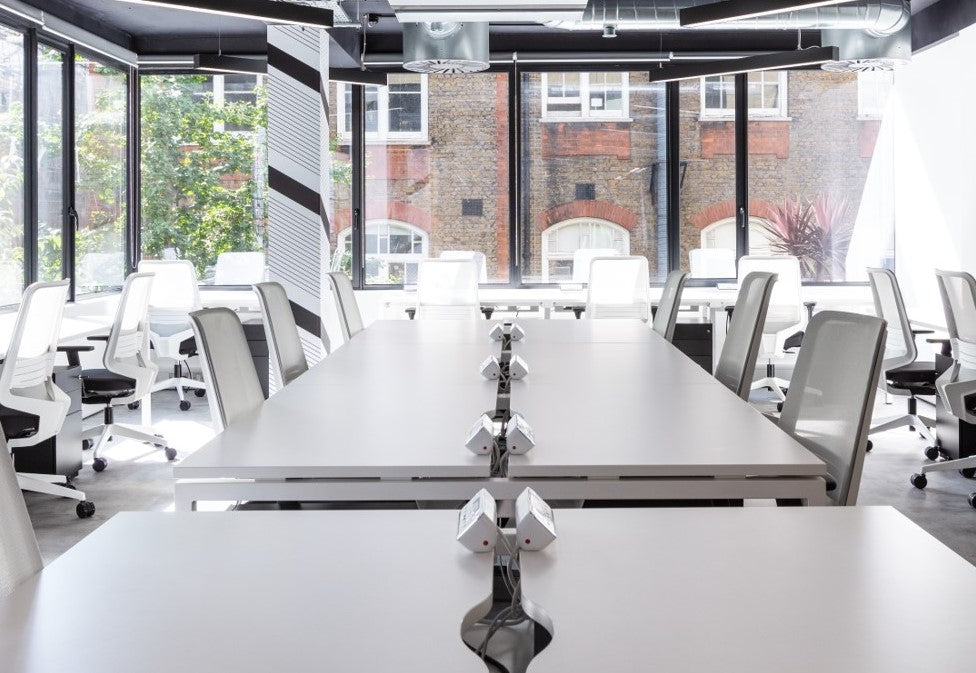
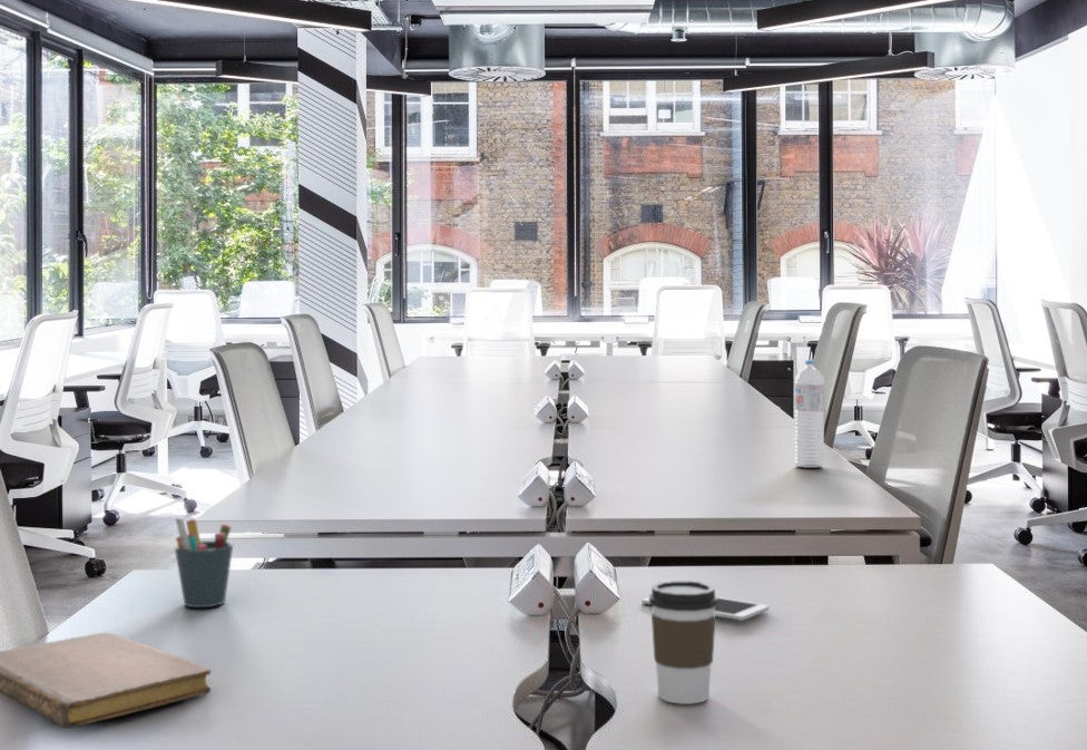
+ coffee cup [648,579,718,704]
+ water bottle [793,359,825,469]
+ cell phone [640,596,770,622]
+ pen holder [174,517,234,608]
+ notebook [0,632,212,729]
